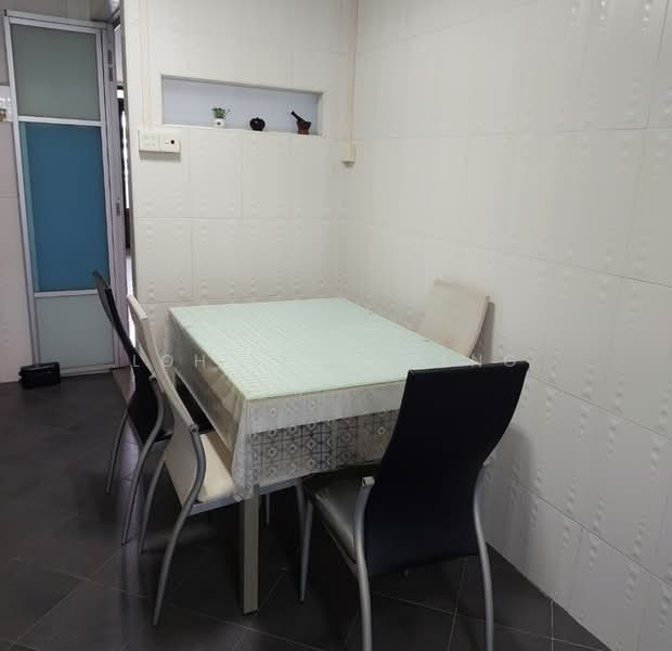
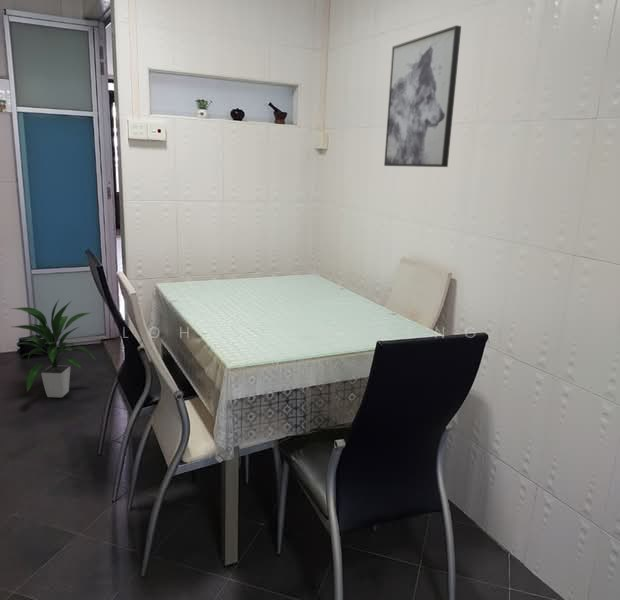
+ wall art [383,24,462,168]
+ indoor plant [9,299,97,398]
